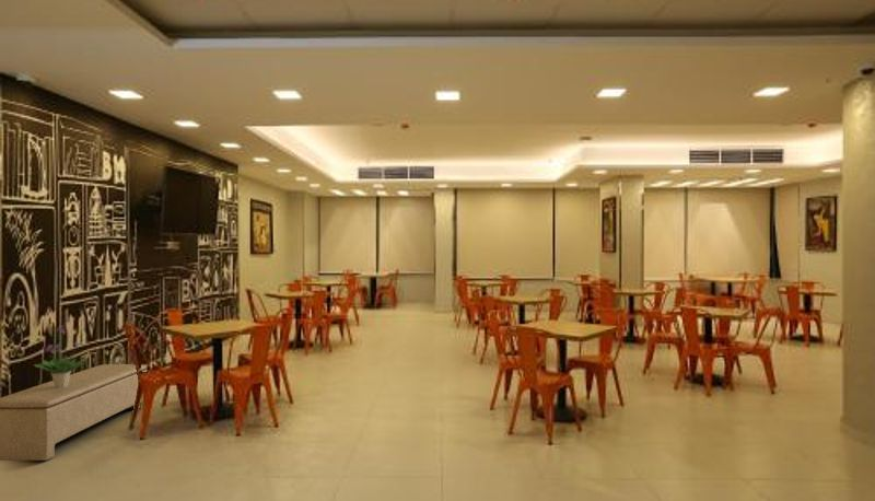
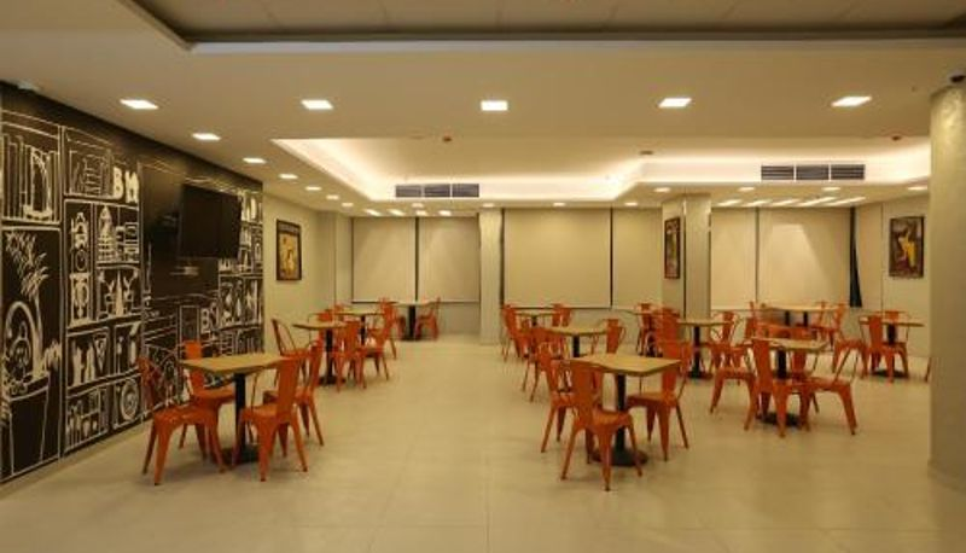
- potted plant [33,325,85,387]
- bench [0,363,148,462]
